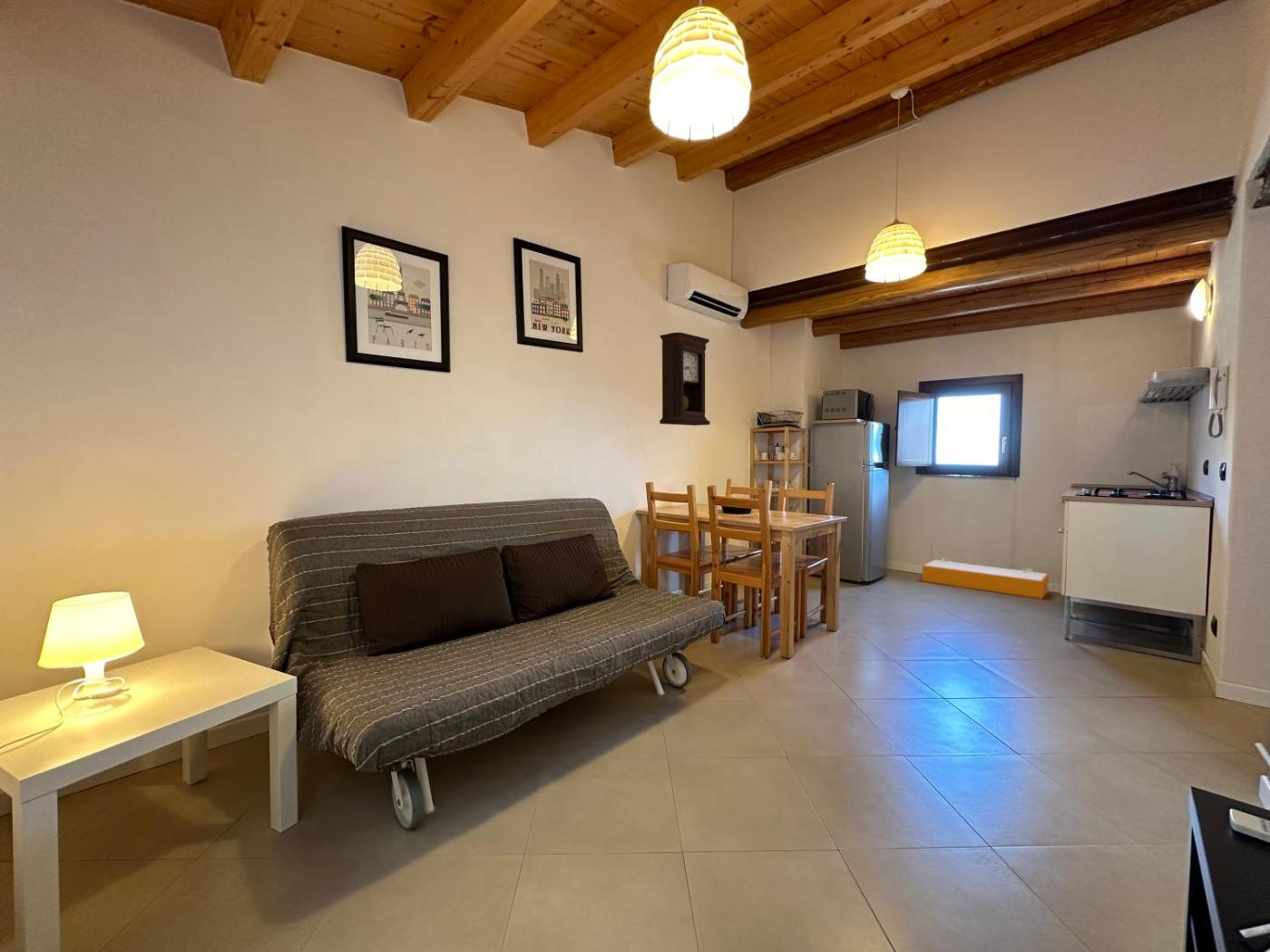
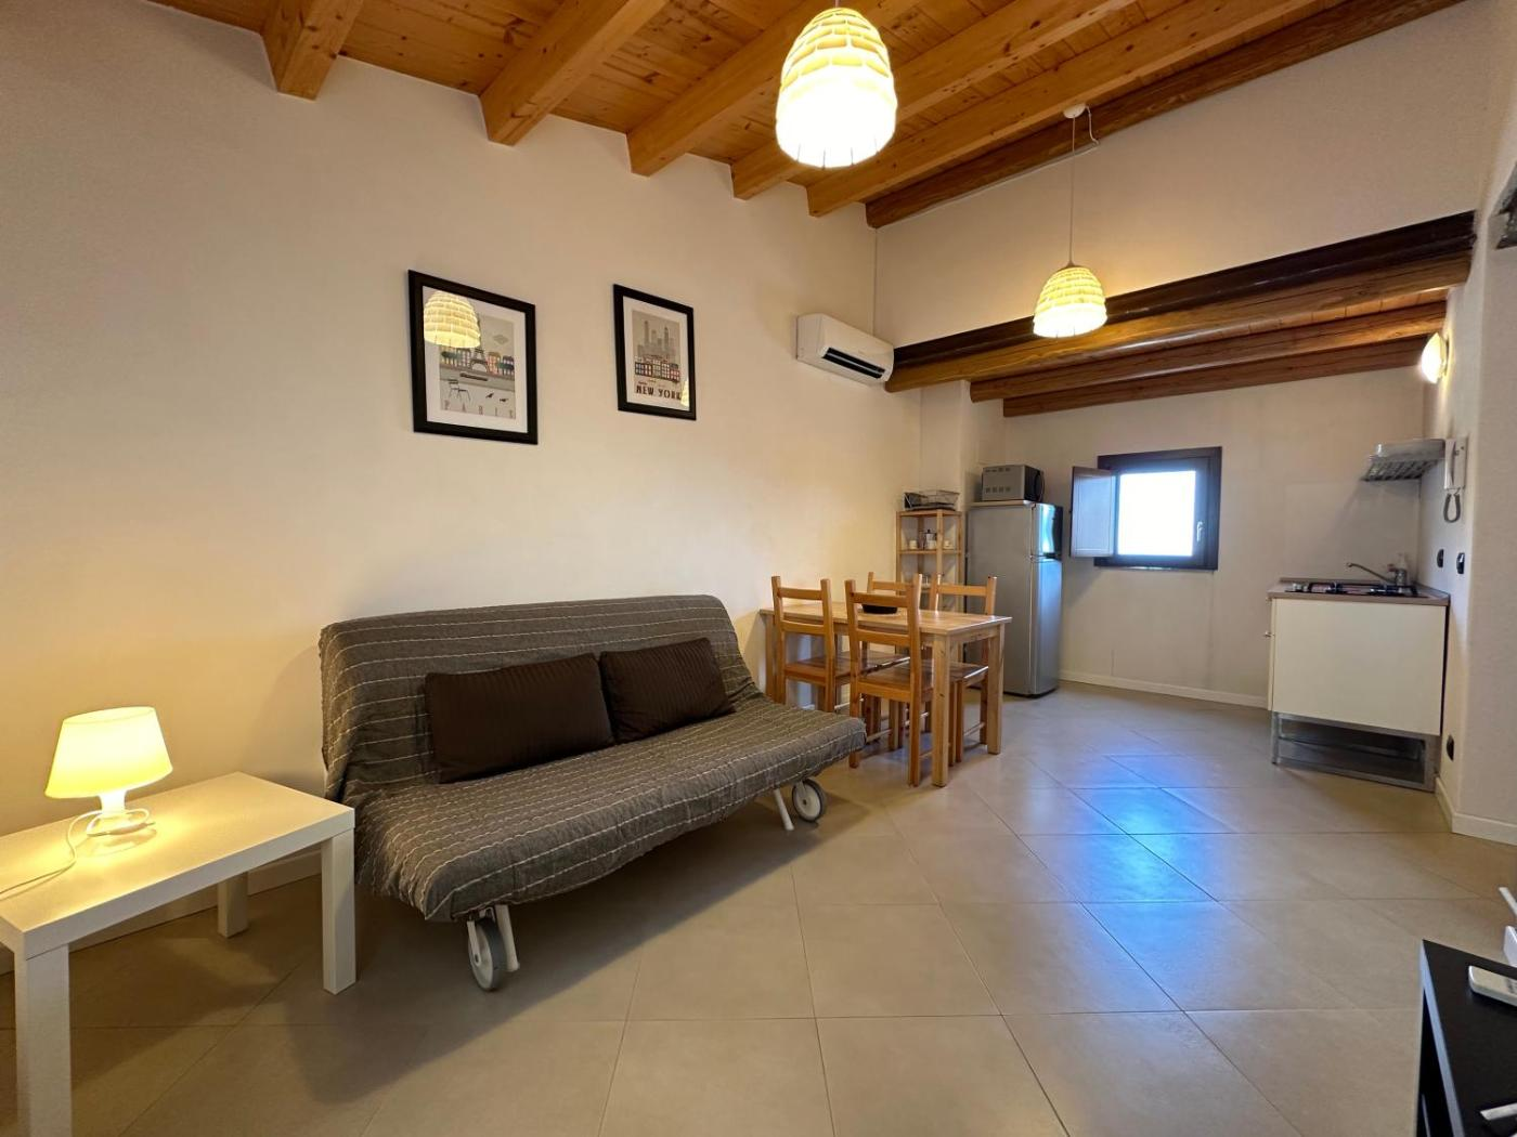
- pendulum clock [659,332,711,426]
- storage bin [922,557,1050,599]
